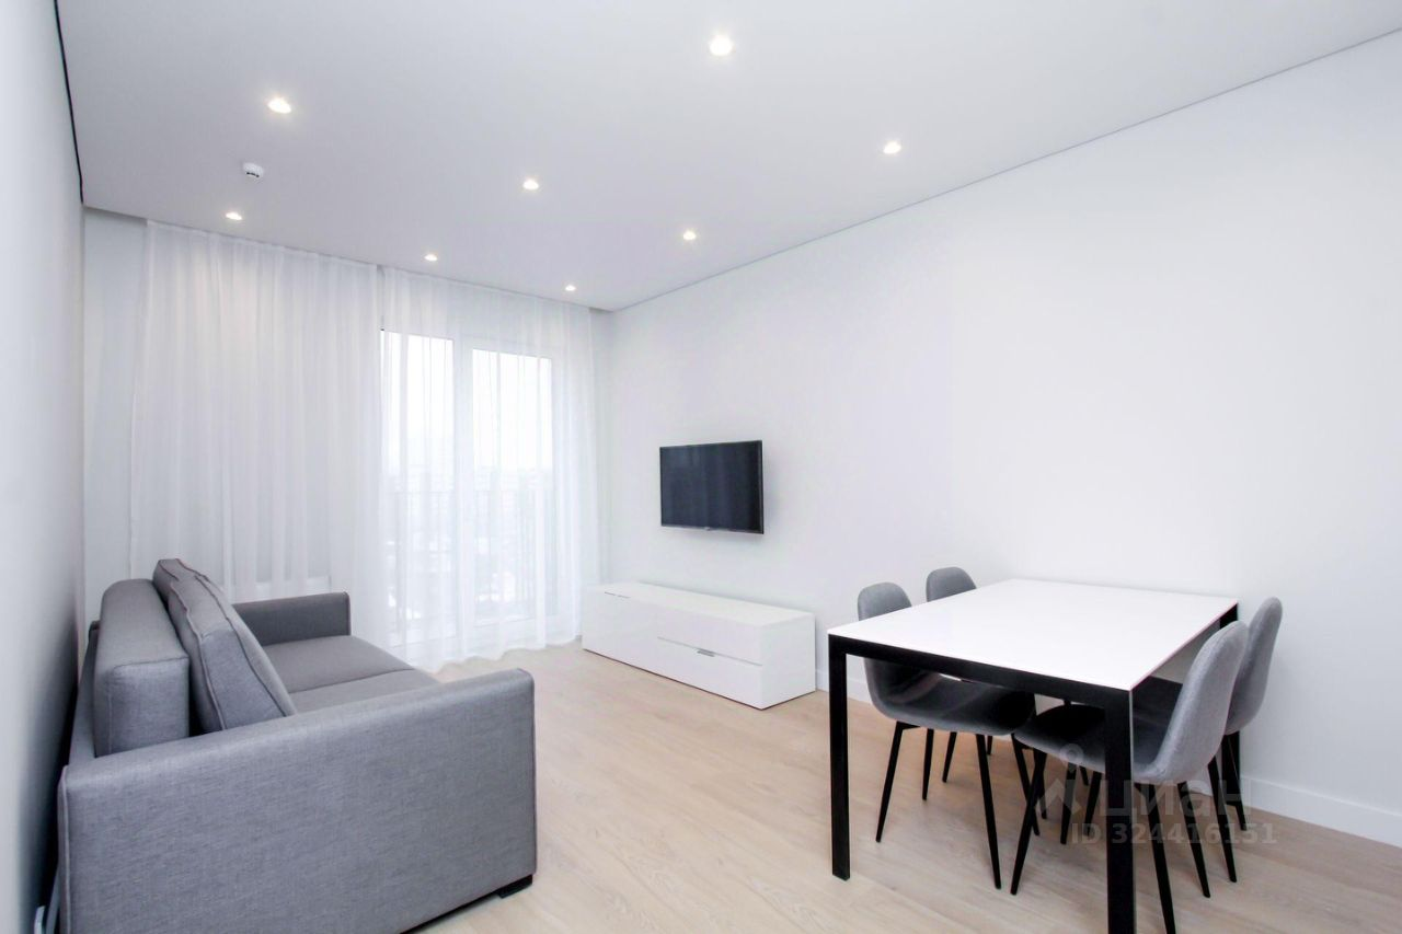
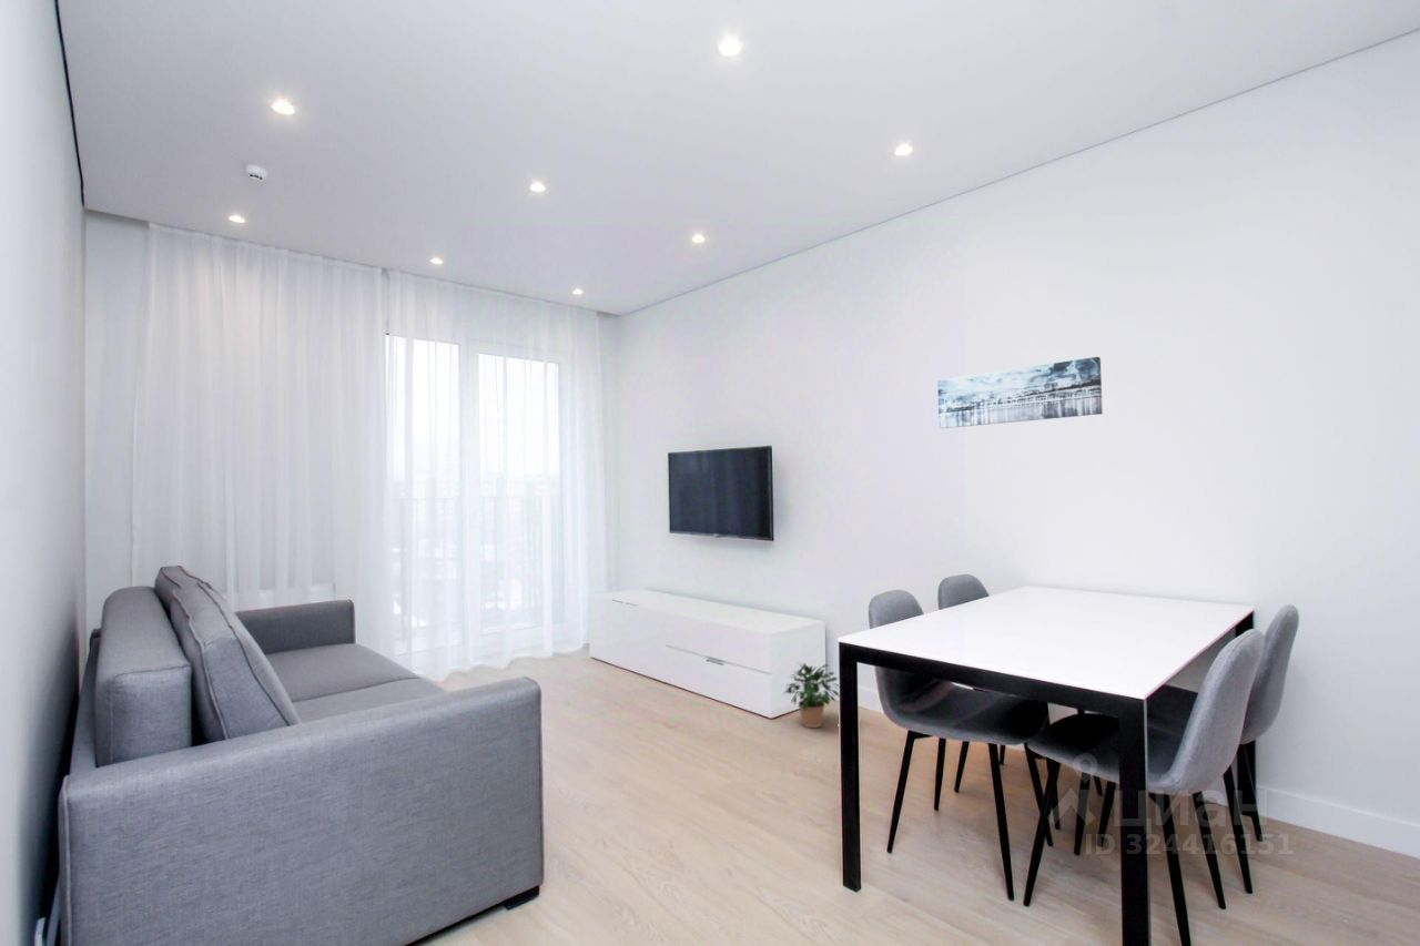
+ wall art [936,356,1104,429]
+ potted plant [782,662,840,729]
